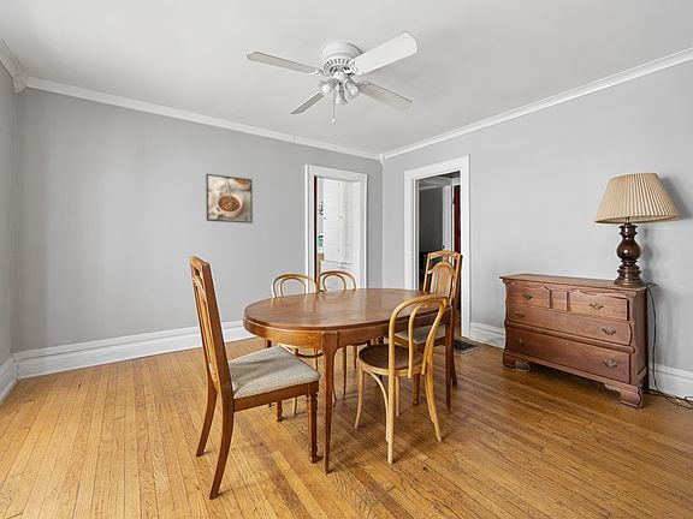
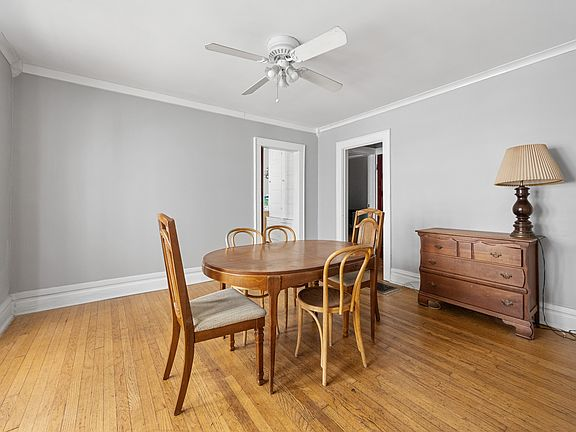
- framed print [205,173,254,225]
